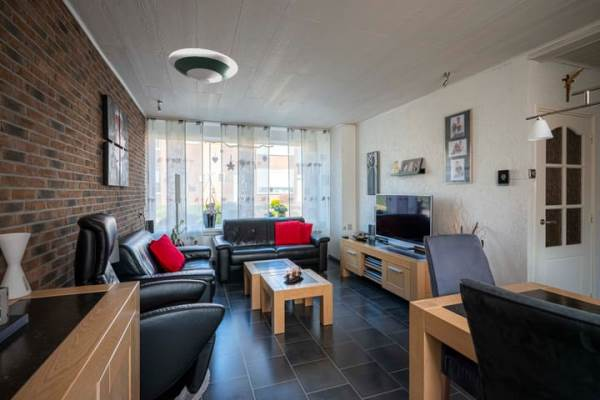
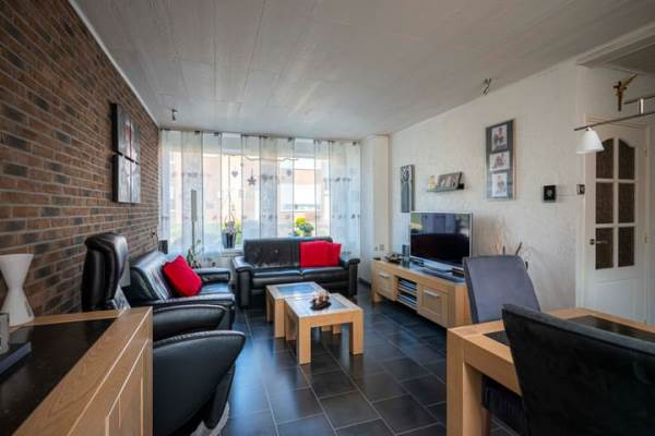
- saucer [168,47,239,84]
